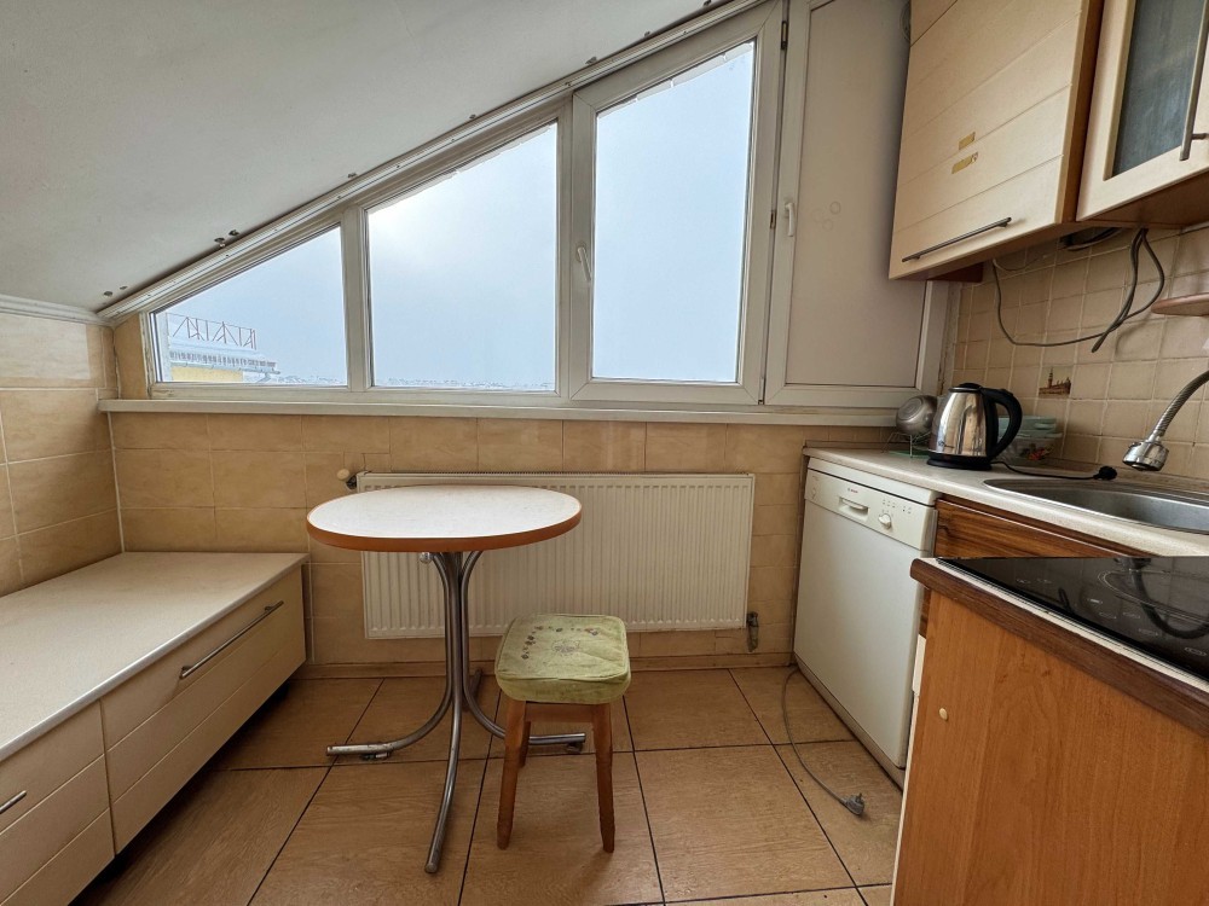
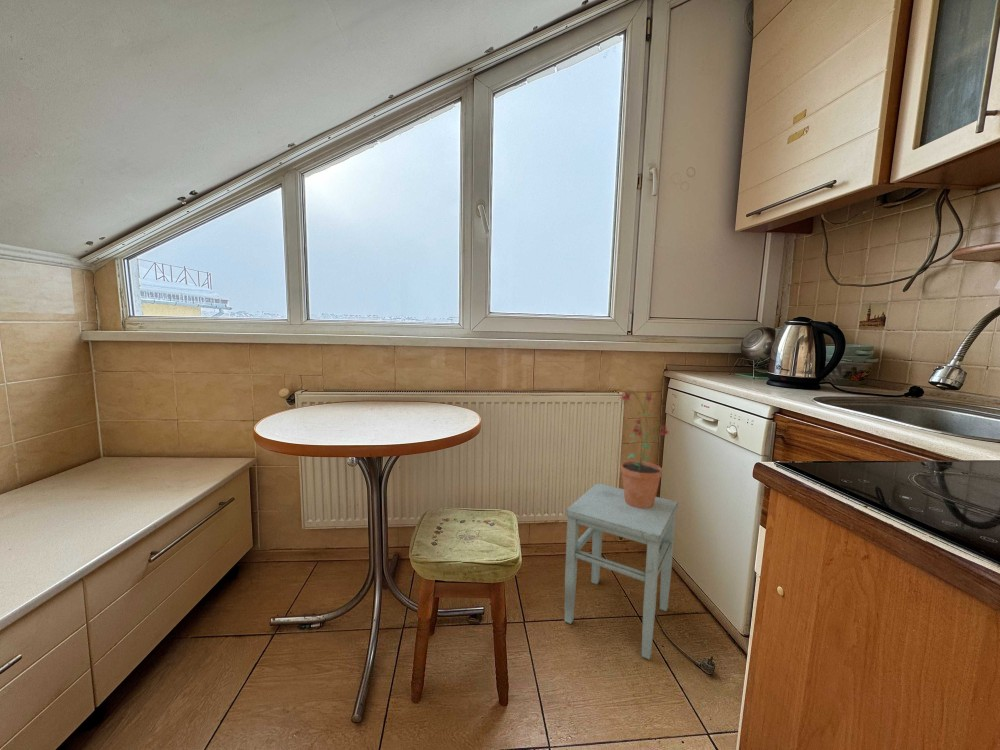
+ stool [563,482,679,660]
+ potted plant [618,389,671,508]
